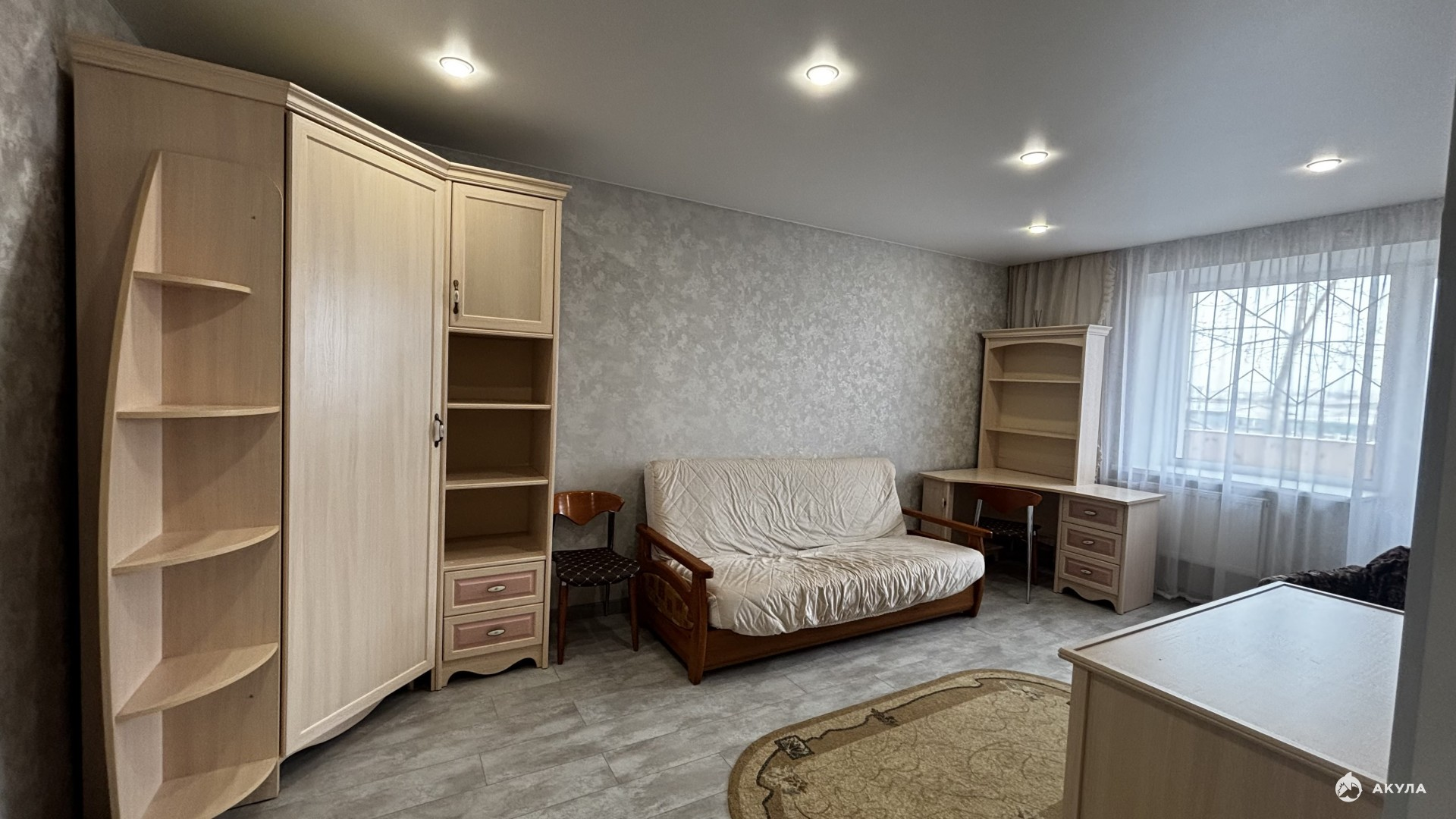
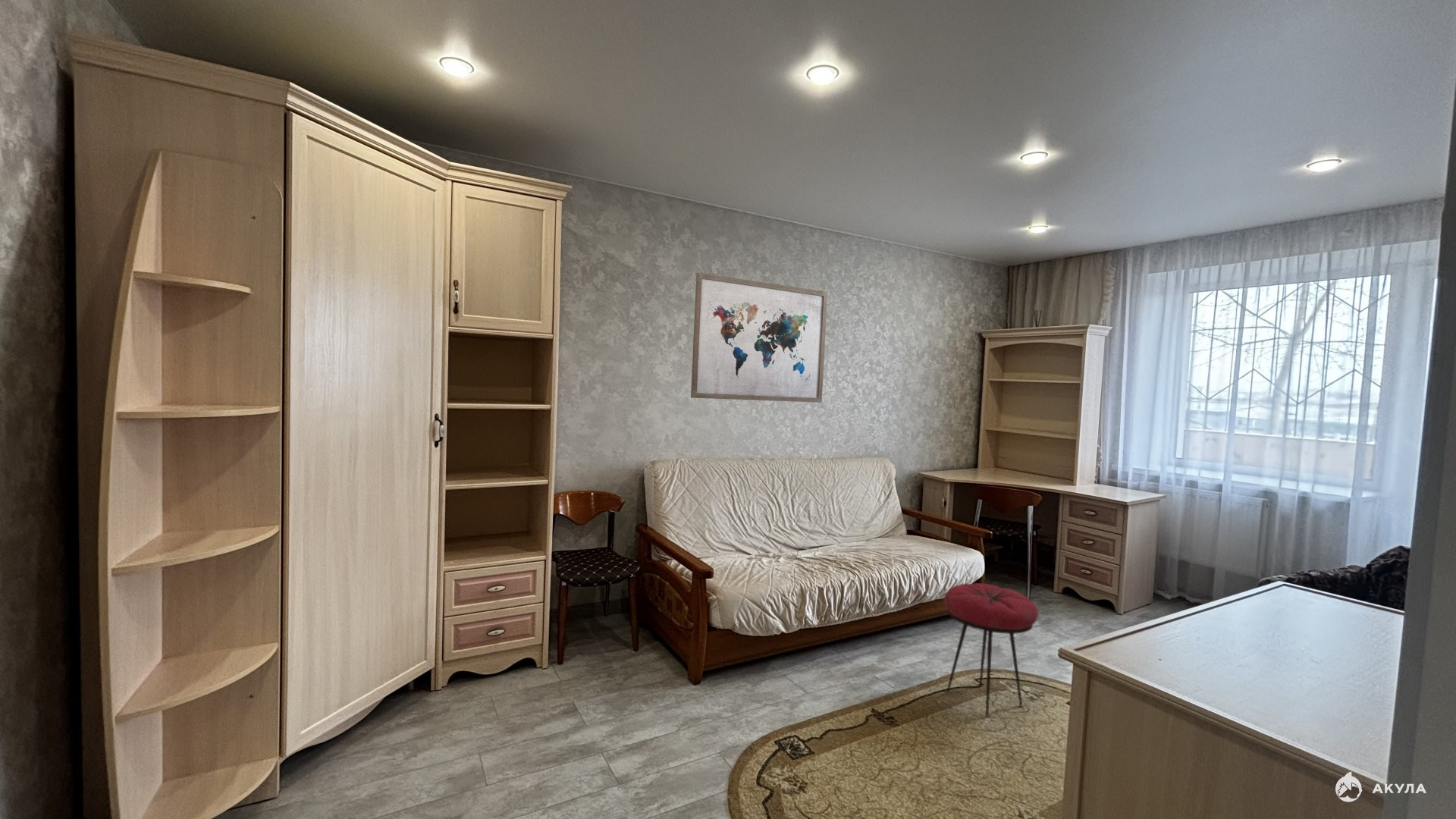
+ stool [943,582,1039,717]
+ wall art [690,272,828,403]
